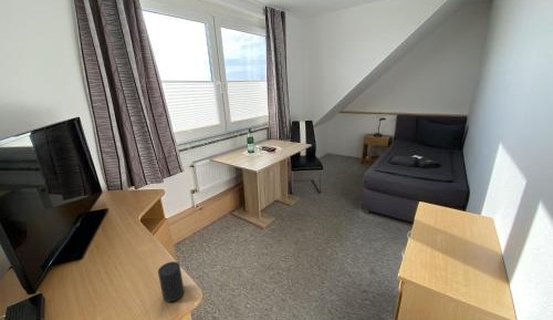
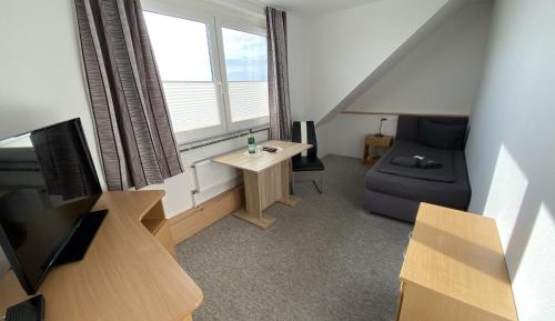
- cup [157,260,186,302]
